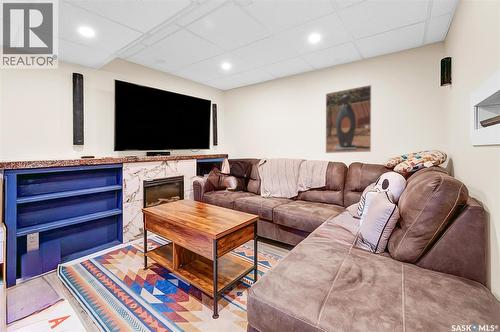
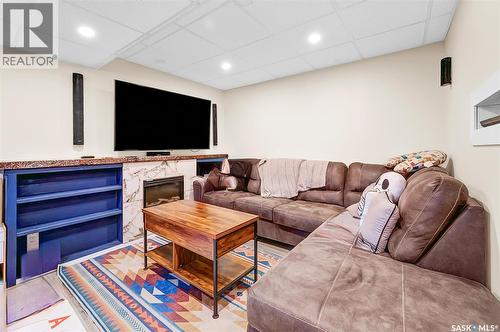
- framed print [325,84,372,154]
